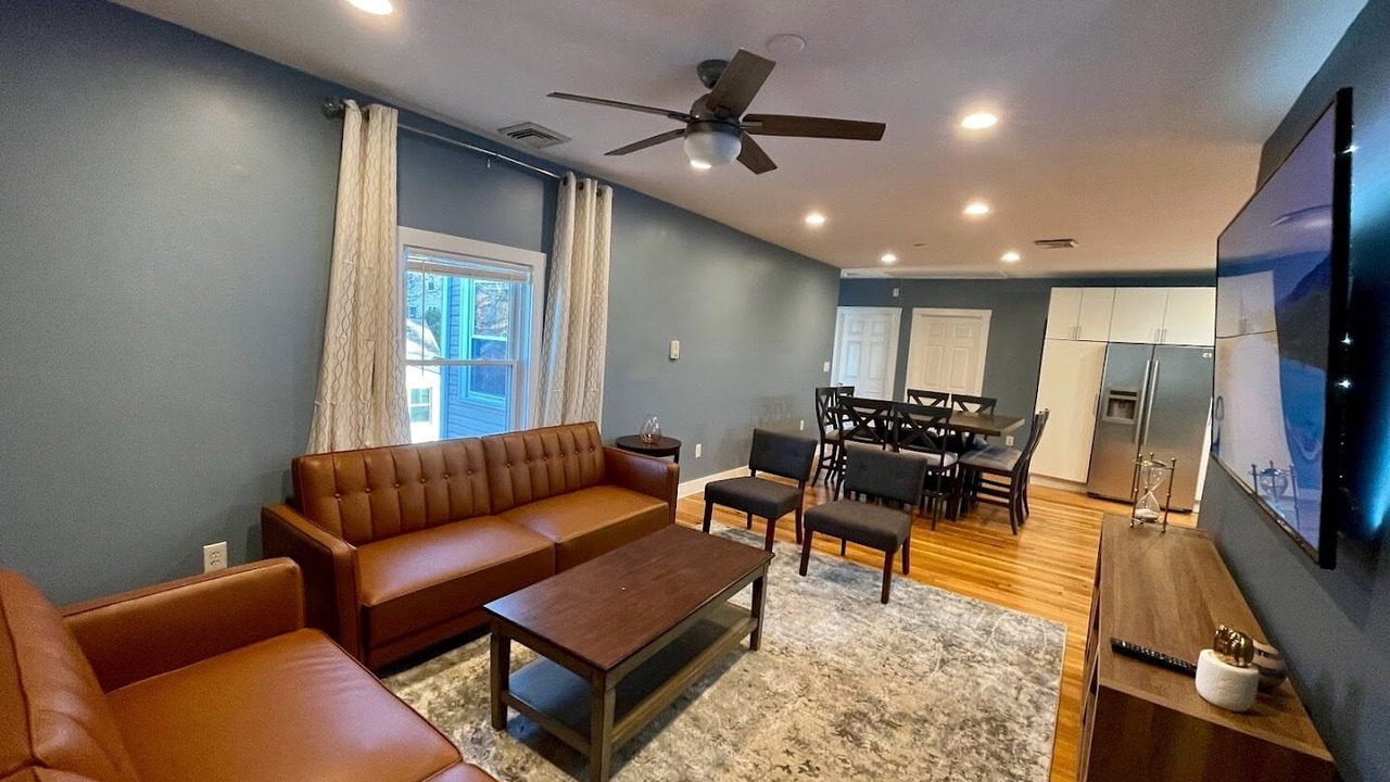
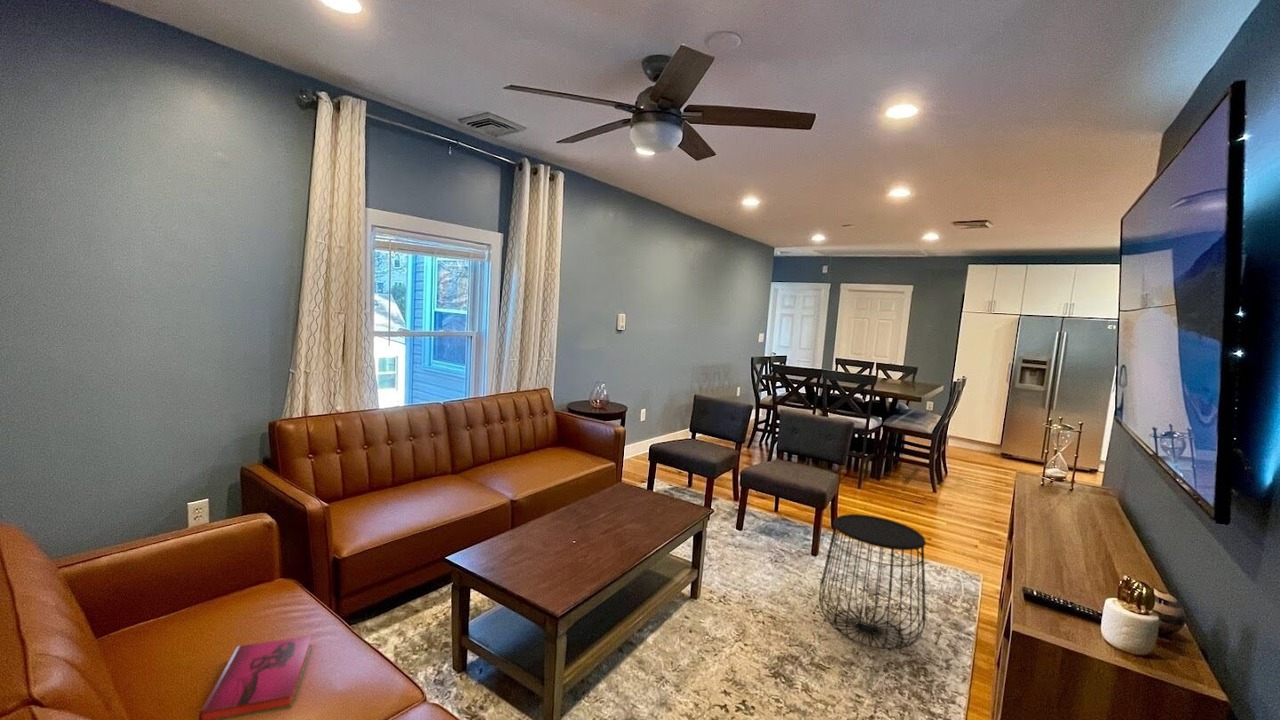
+ hardback book [198,635,313,720]
+ side table [818,513,927,651]
